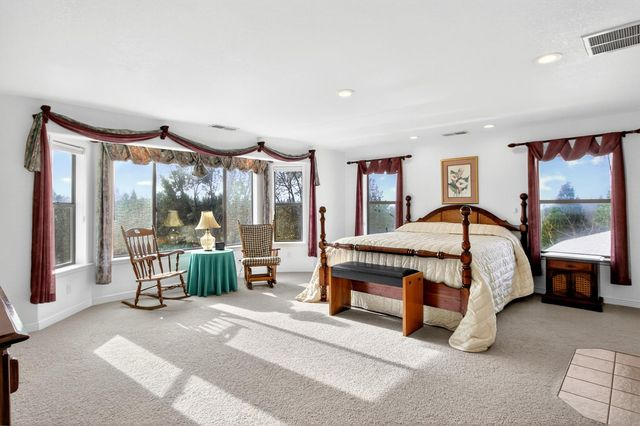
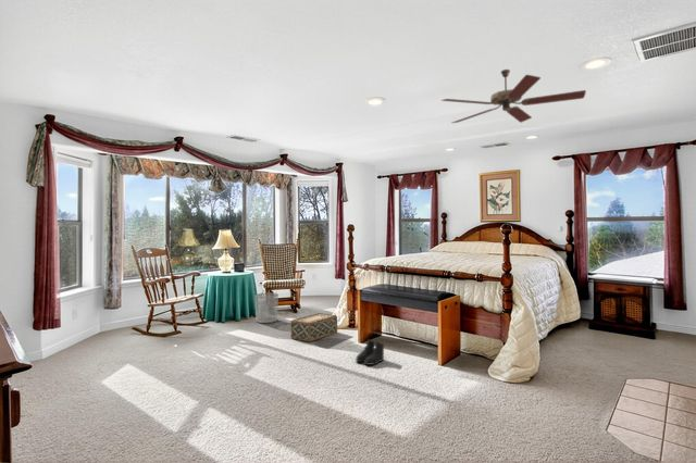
+ ceiling fan [440,68,587,124]
+ waste bin [254,292,279,324]
+ woven basket [289,312,338,342]
+ boots [355,339,385,366]
